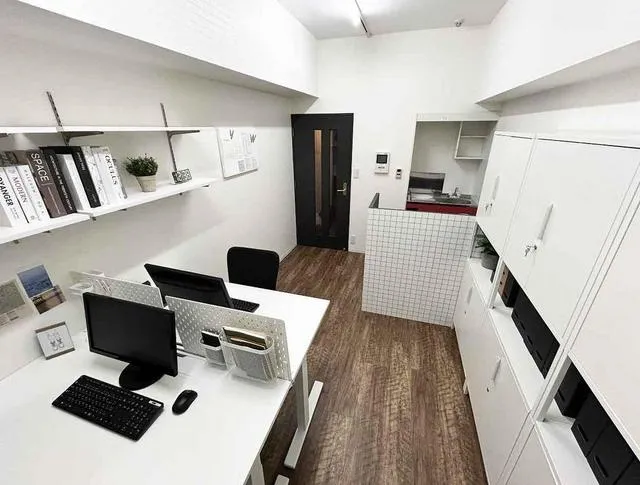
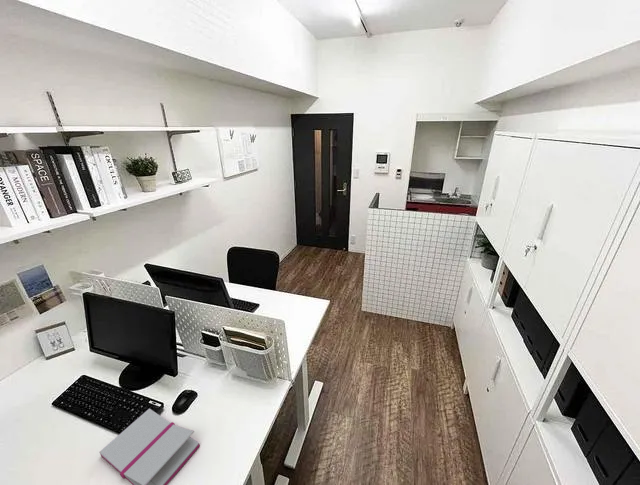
+ notebook [98,408,201,485]
